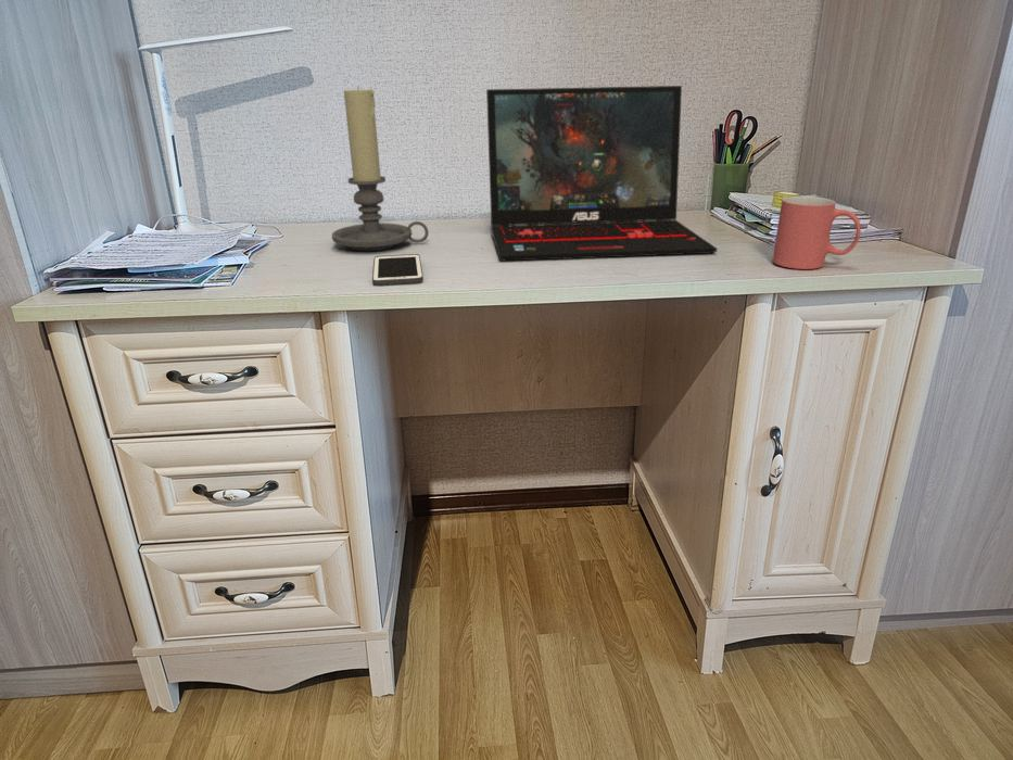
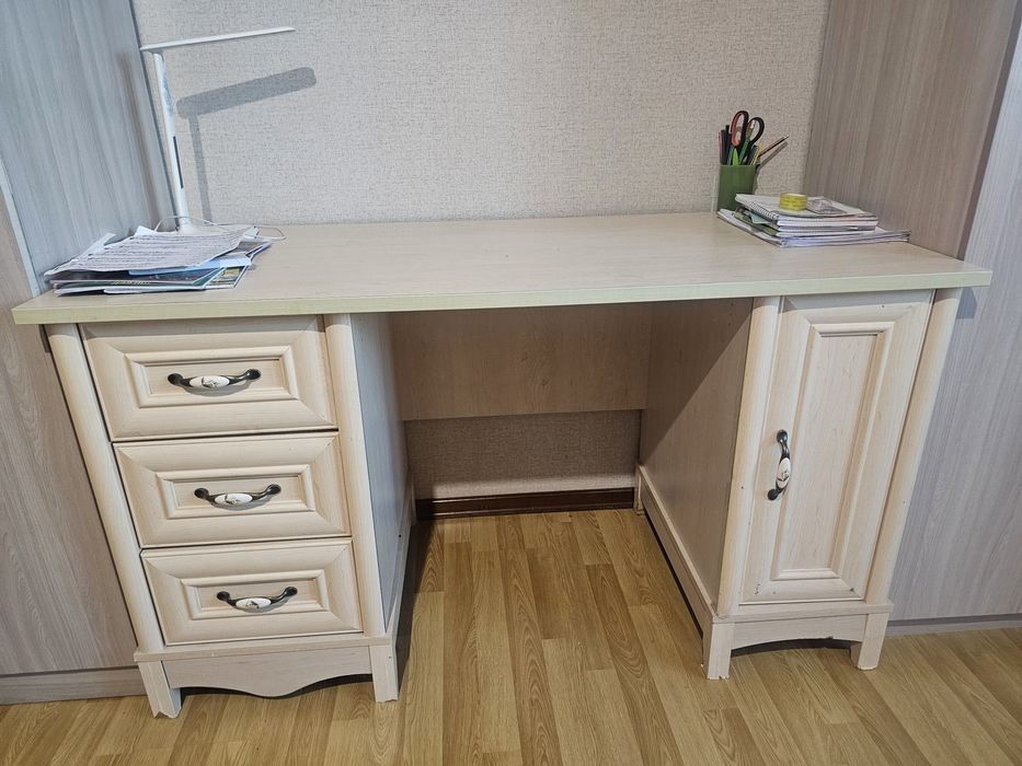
- cell phone [371,253,425,287]
- candle holder [331,85,430,252]
- mug [772,195,862,270]
- laptop [485,85,718,262]
